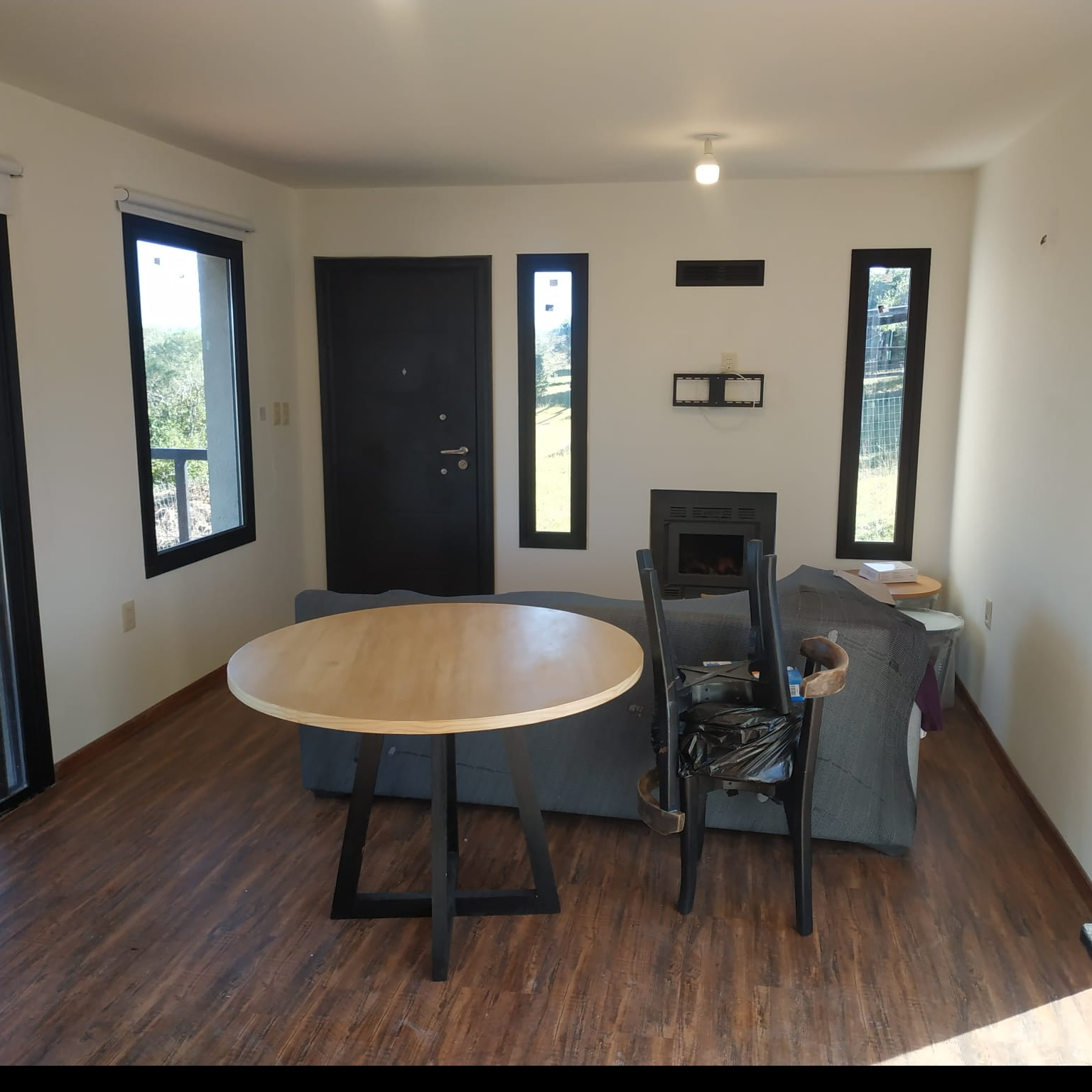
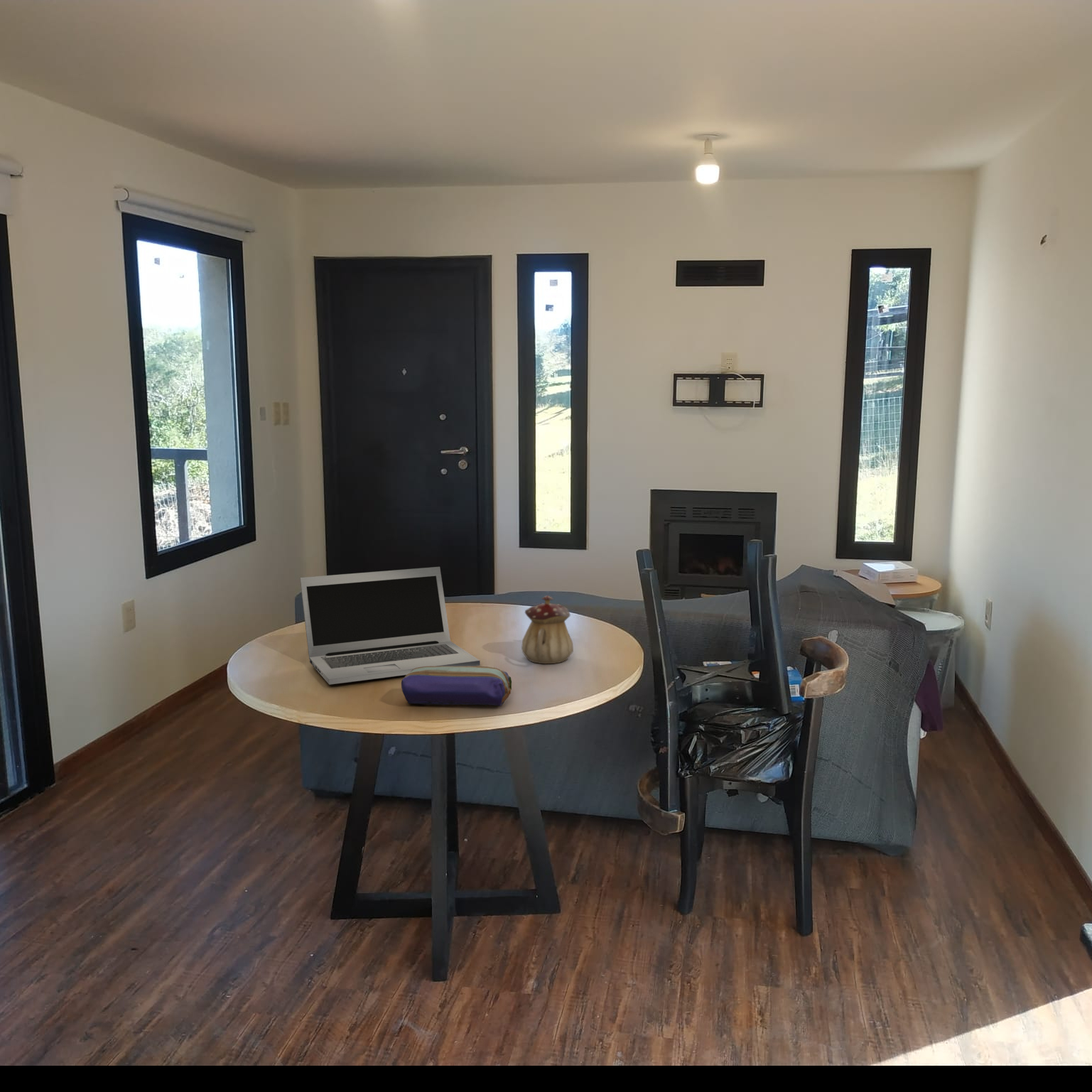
+ teapot [521,595,574,664]
+ pencil case [401,666,512,707]
+ laptop [299,566,481,685]
